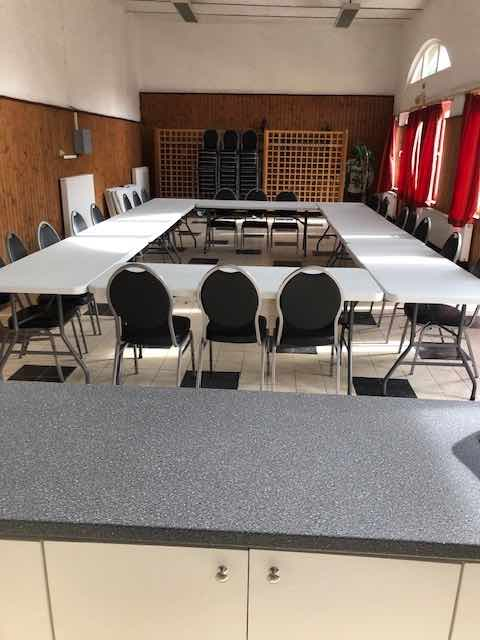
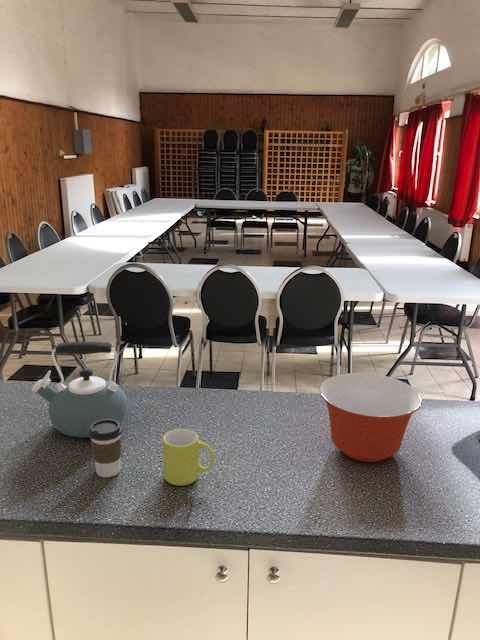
+ mug [162,428,216,487]
+ kettle [31,341,128,439]
+ coffee cup [89,419,123,478]
+ mixing bowl [319,372,423,463]
